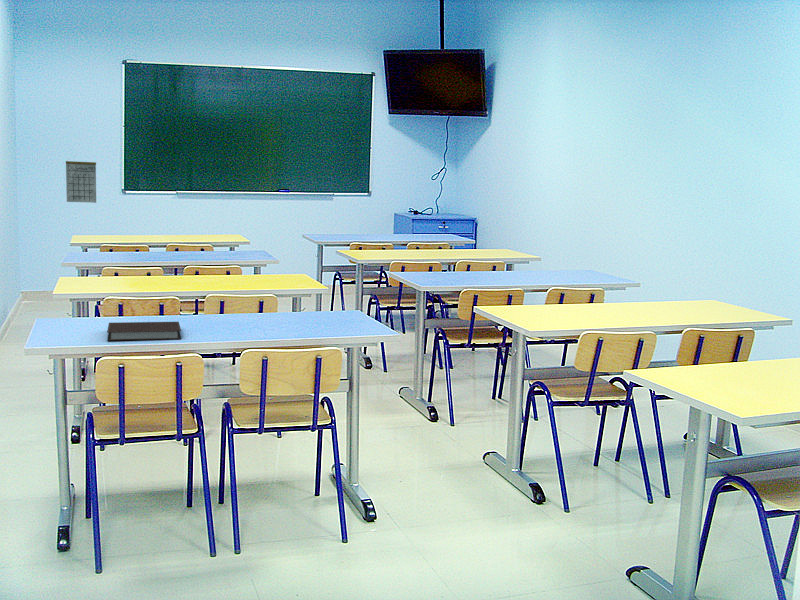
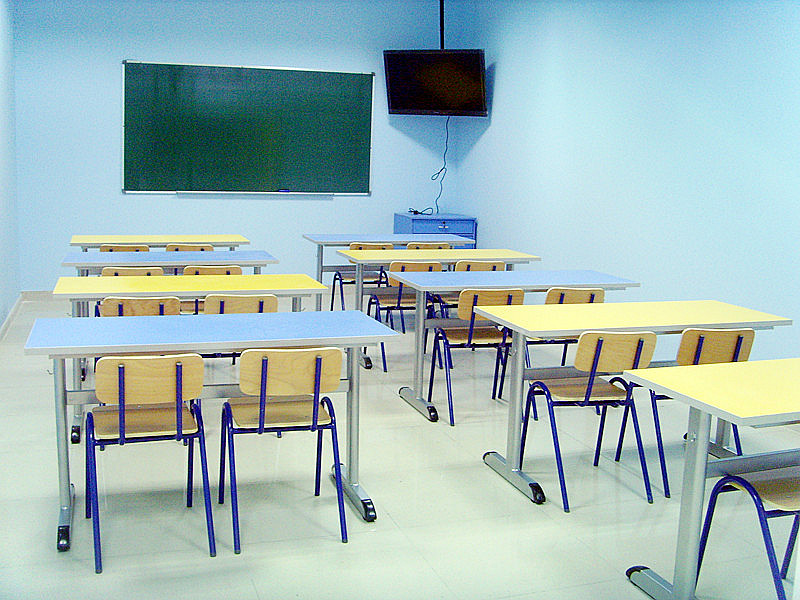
- notebook [106,321,182,342]
- calendar [65,154,97,204]
